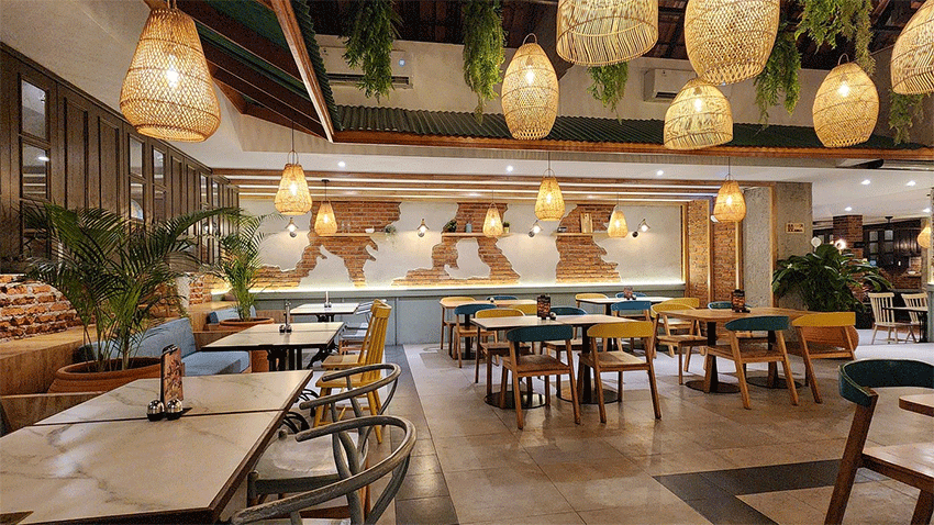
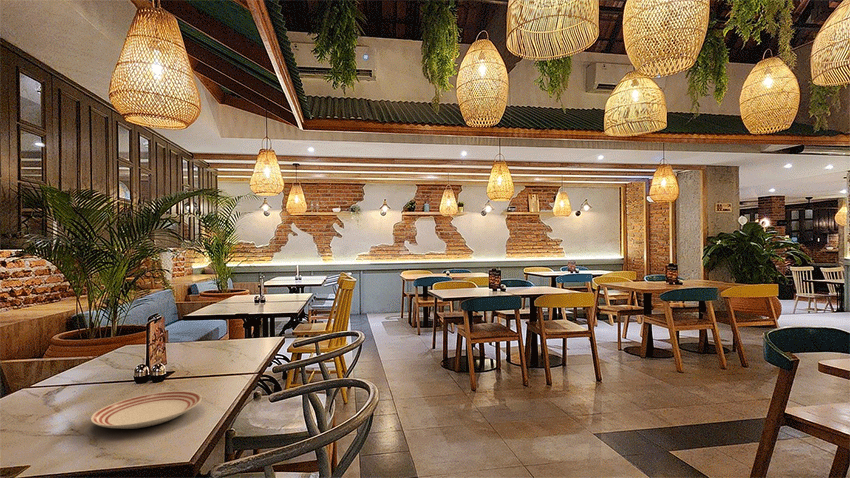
+ dinner plate [90,390,203,430]
